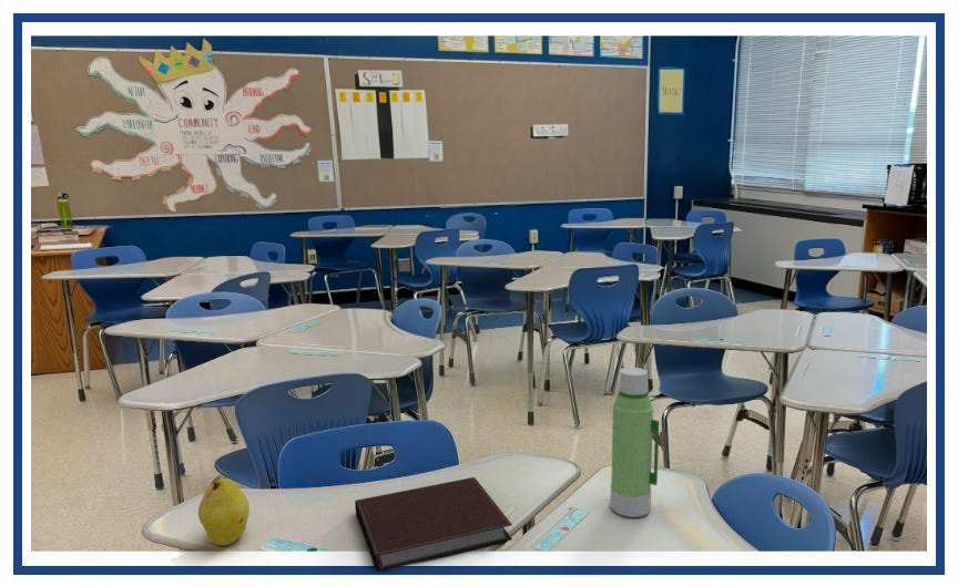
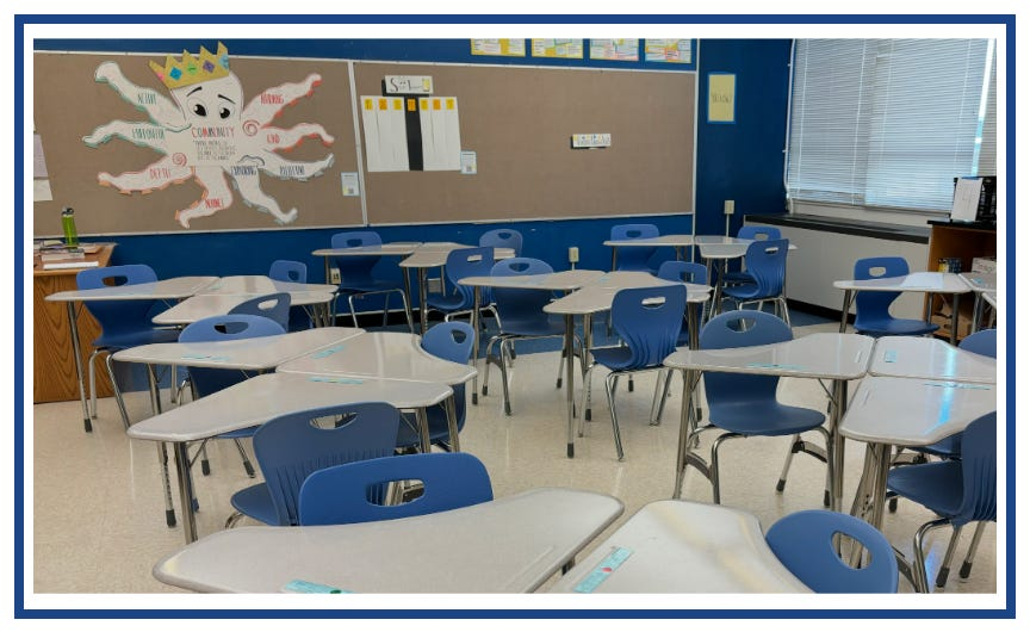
- water bottle [609,367,660,518]
- notebook [354,476,513,573]
- fruit [197,477,251,546]
